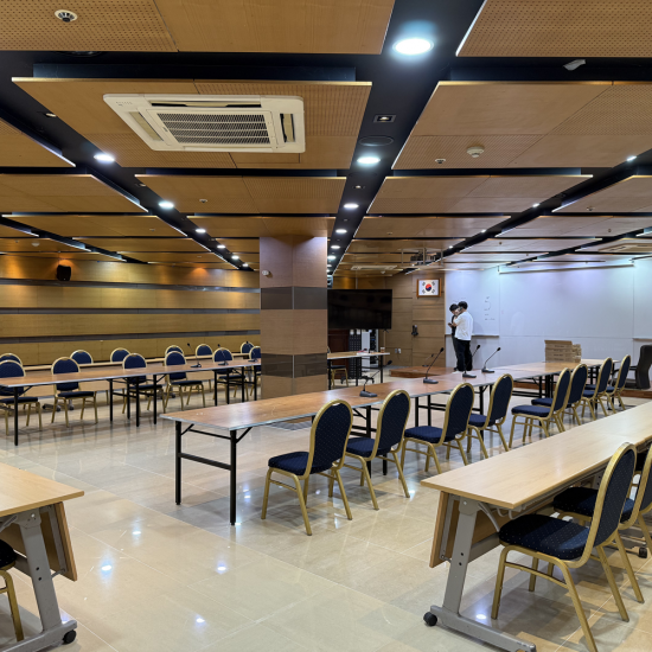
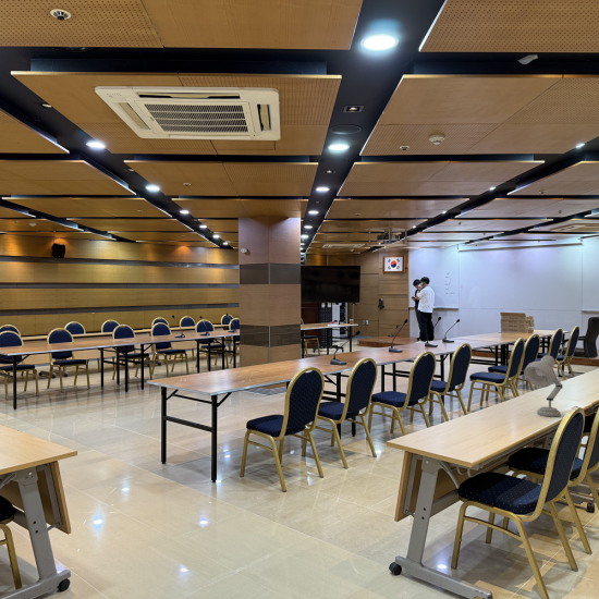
+ desk lamp [523,354,563,417]
